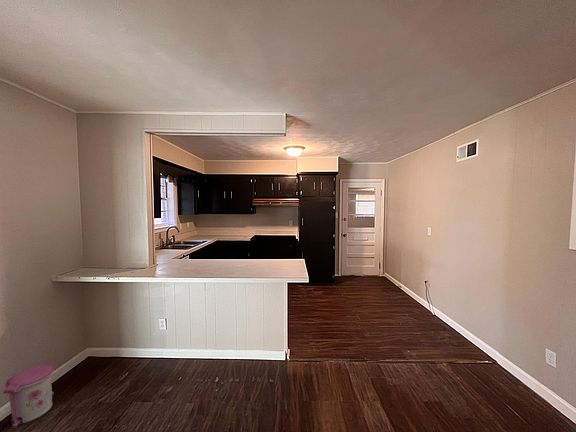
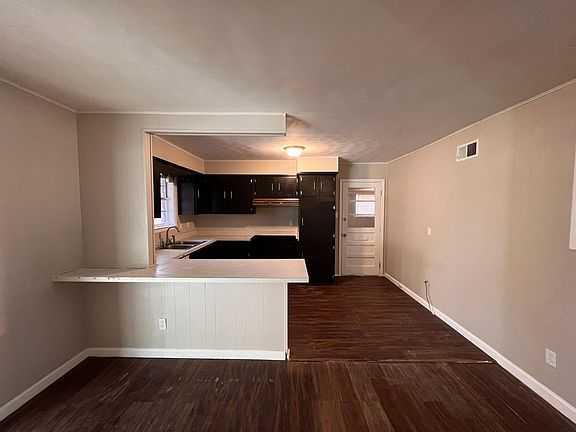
- trash can [2,363,55,429]
